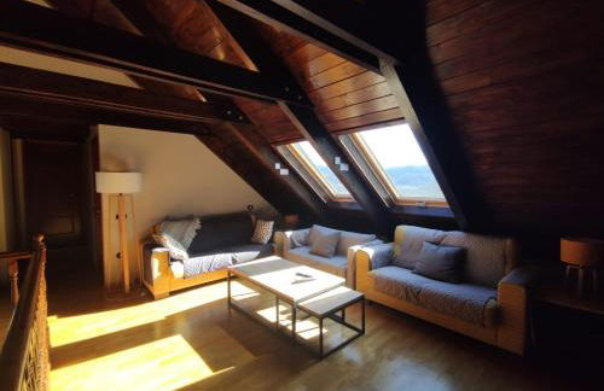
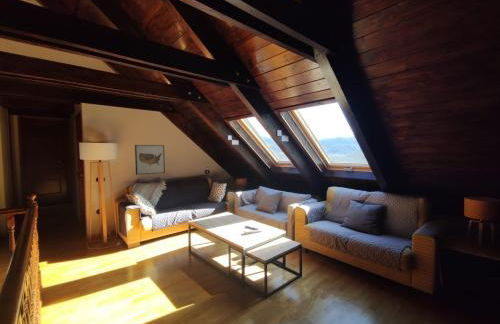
+ wall art [134,144,166,176]
